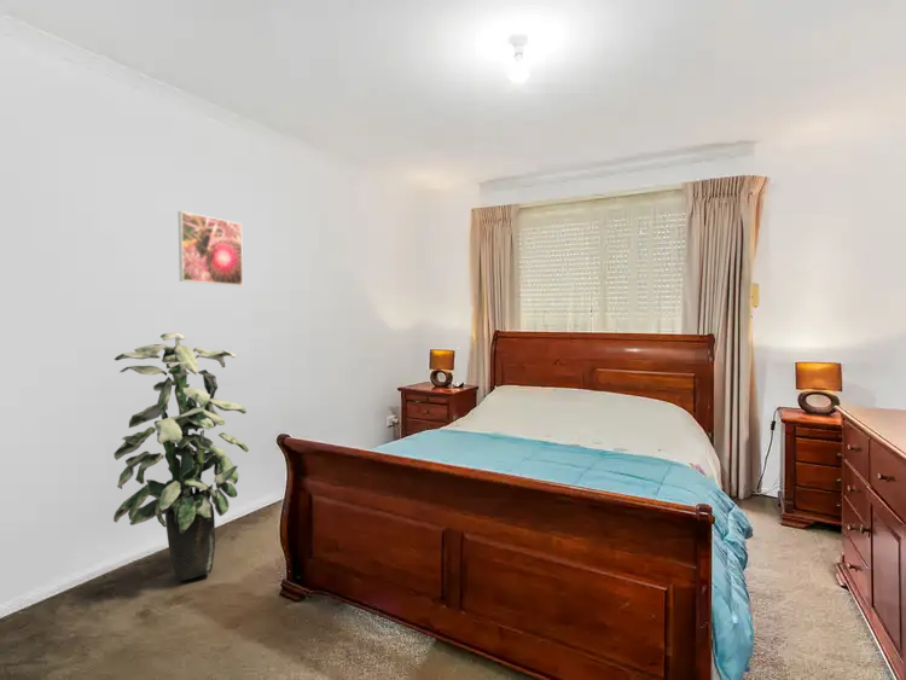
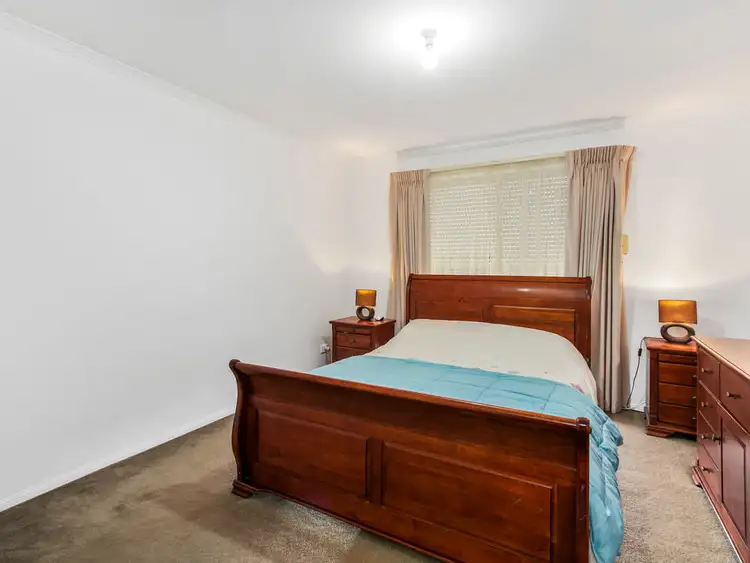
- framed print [176,210,244,287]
- indoor plant [112,332,250,582]
